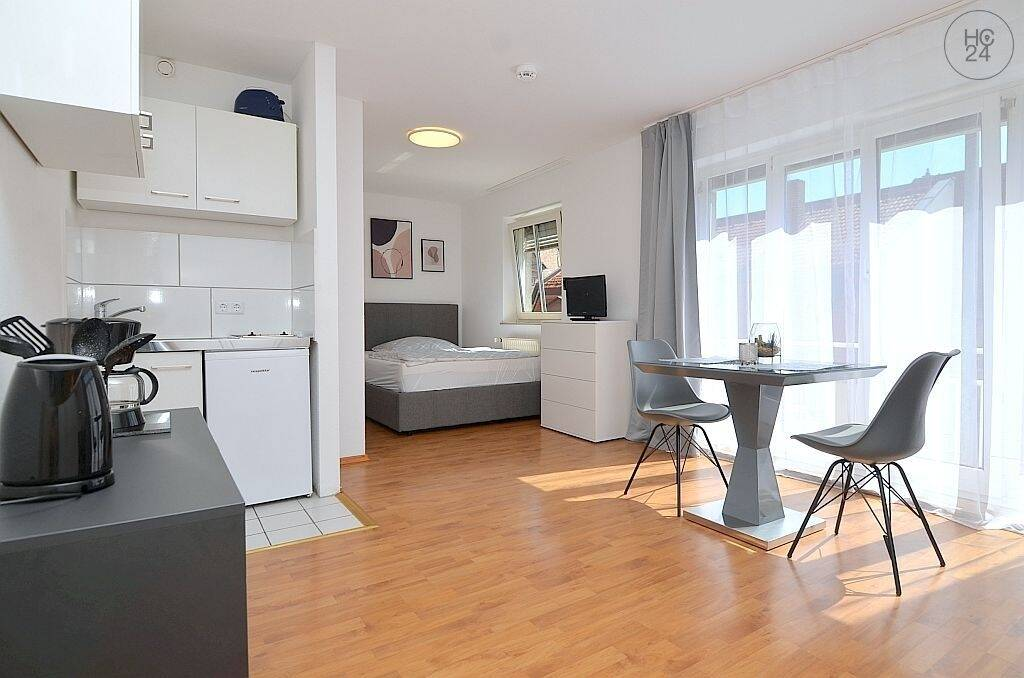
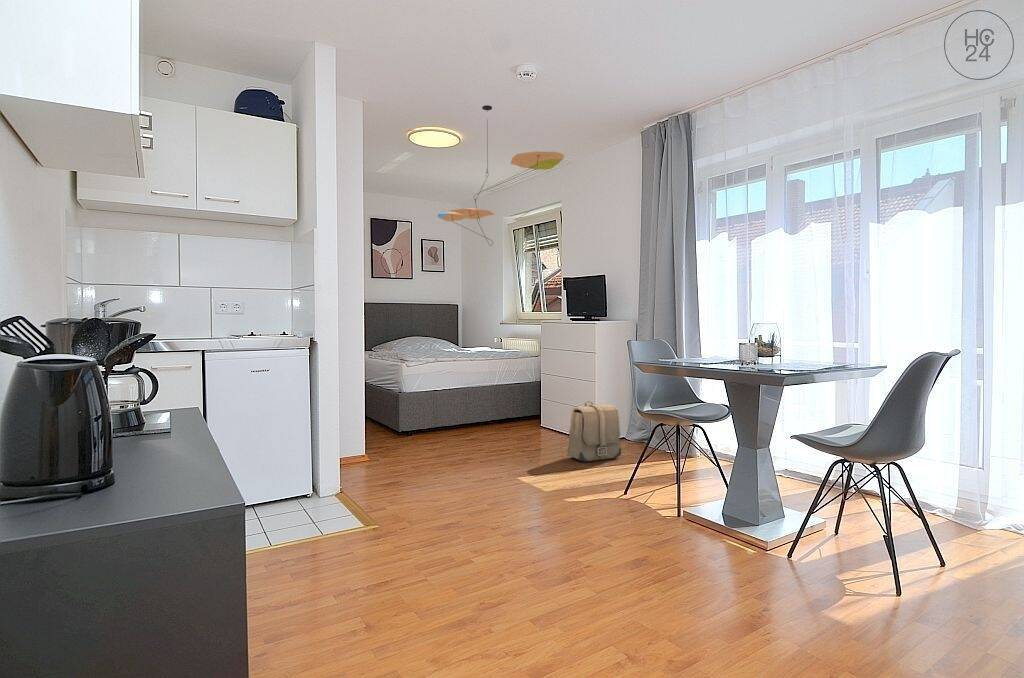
+ ceiling mobile [437,104,565,247]
+ backpack [566,400,622,463]
